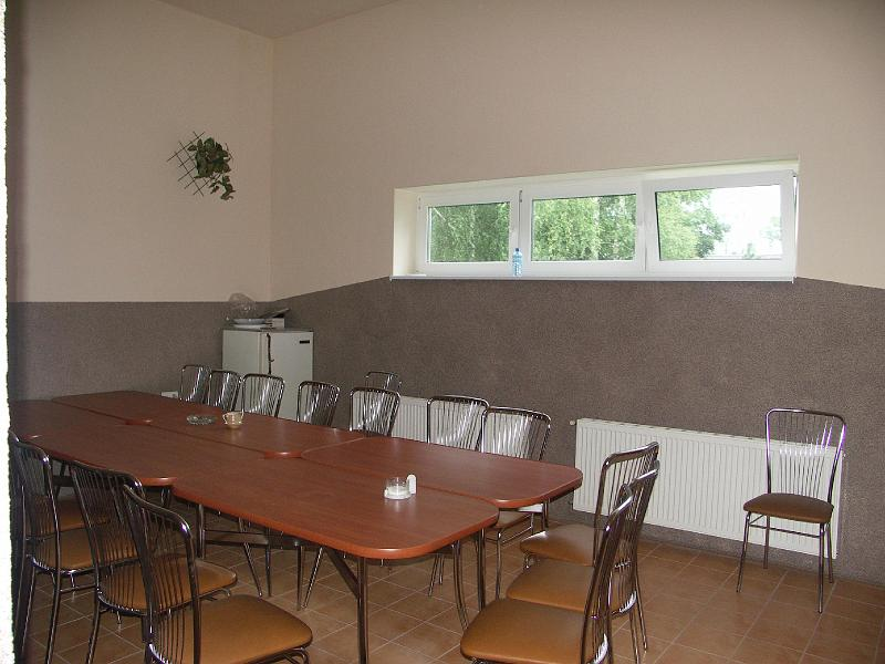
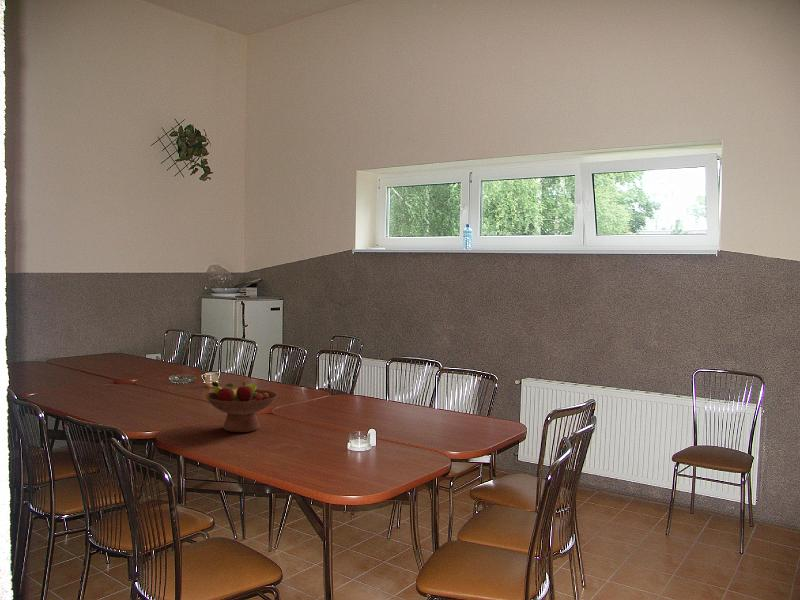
+ fruit bowl [204,381,279,433]
